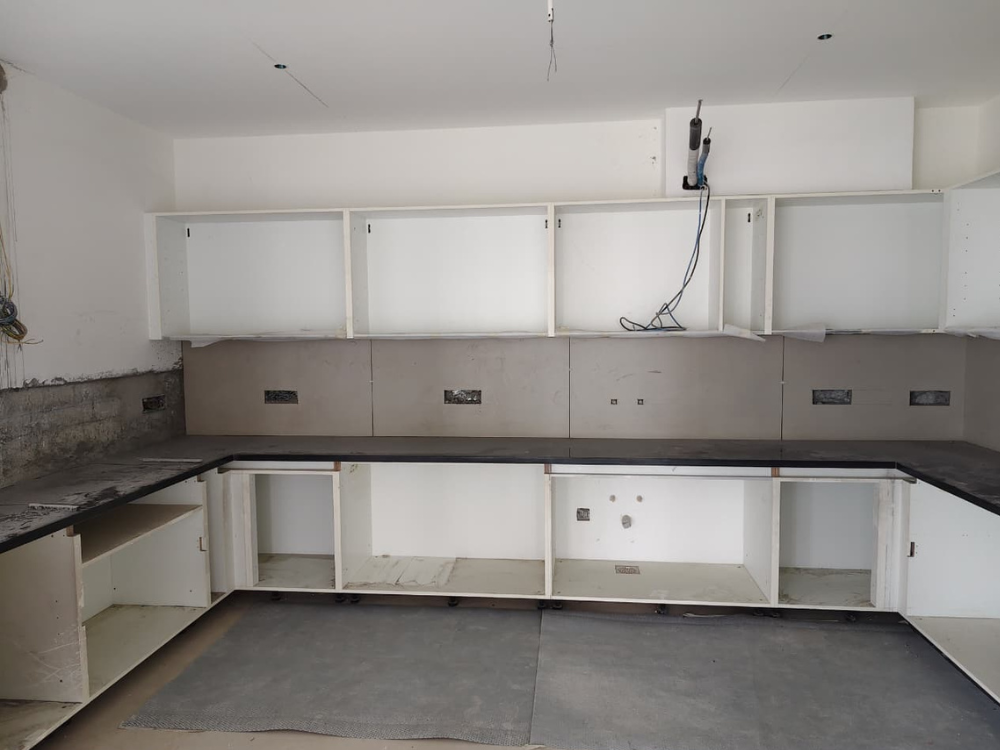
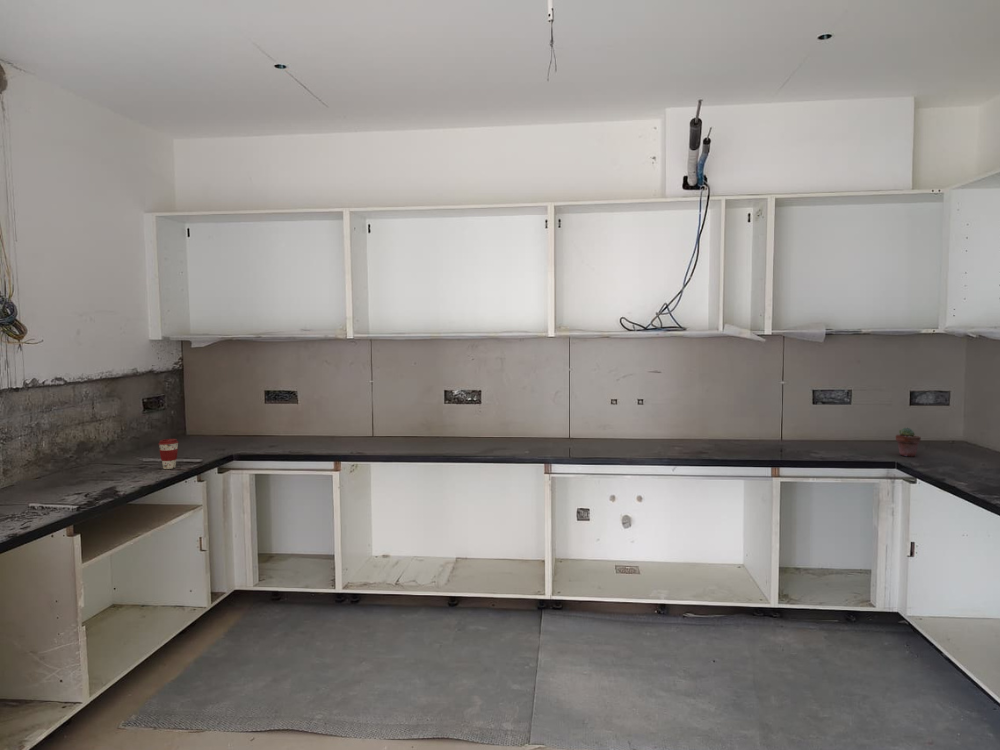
+ potted succulent [895,427,922,457]
+ coffee cup [157,438,179,470]
